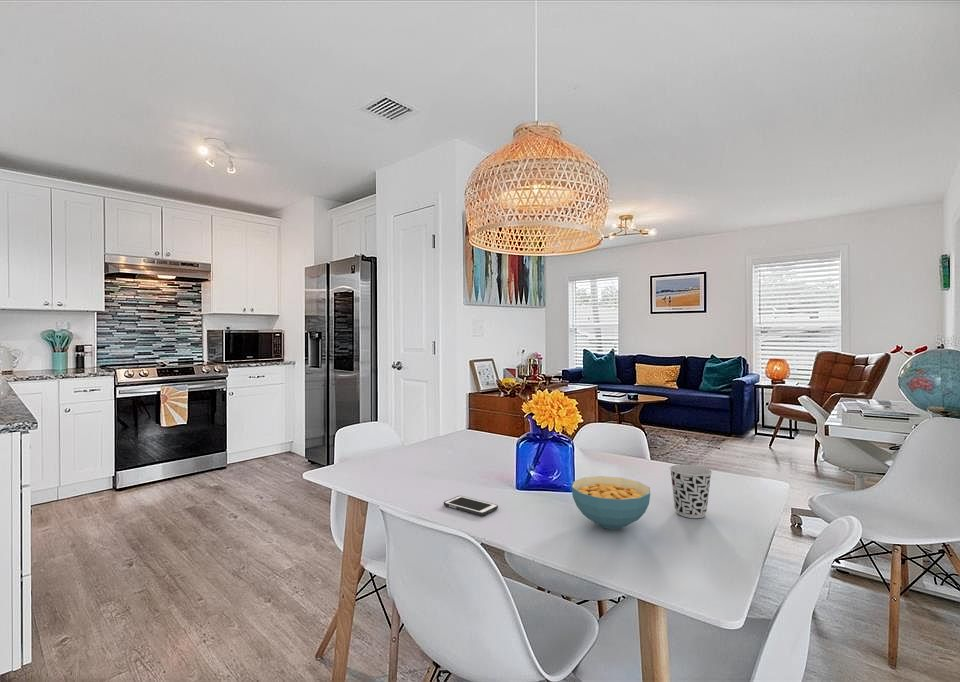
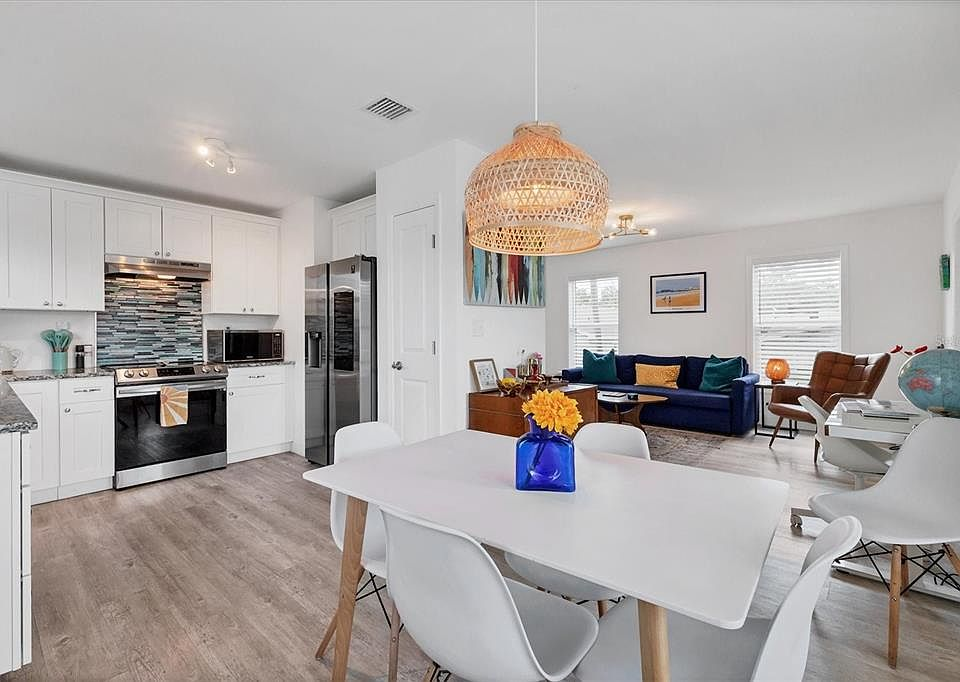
- cell phone [443,495,499,516]
- cereal bowl [571,475,651,530]
- cup [669,464,713,519]
